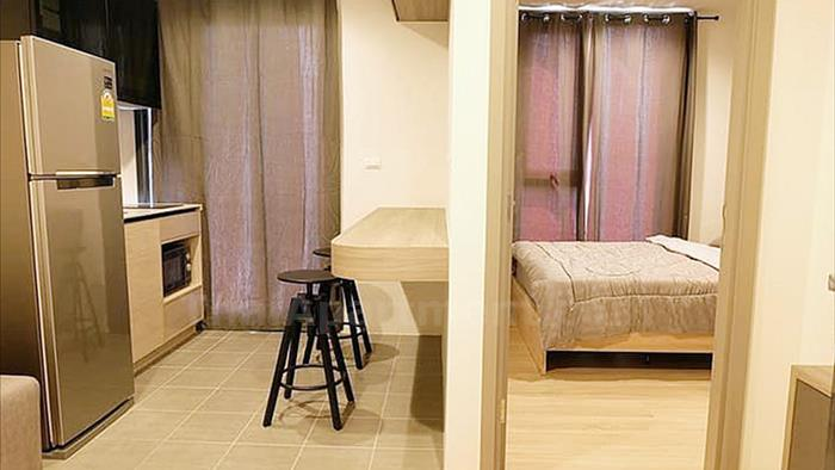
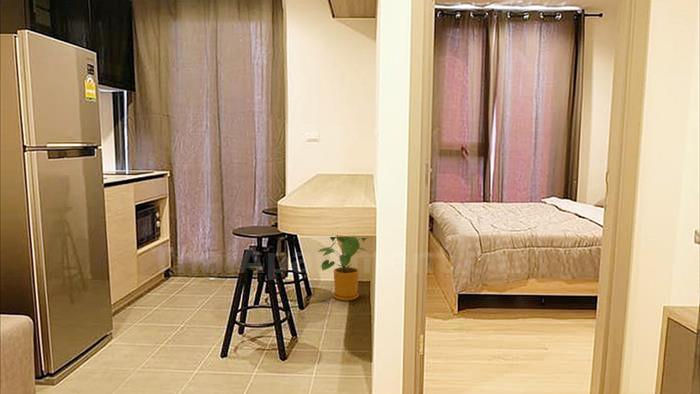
+ house plant [317,236,368,302]
